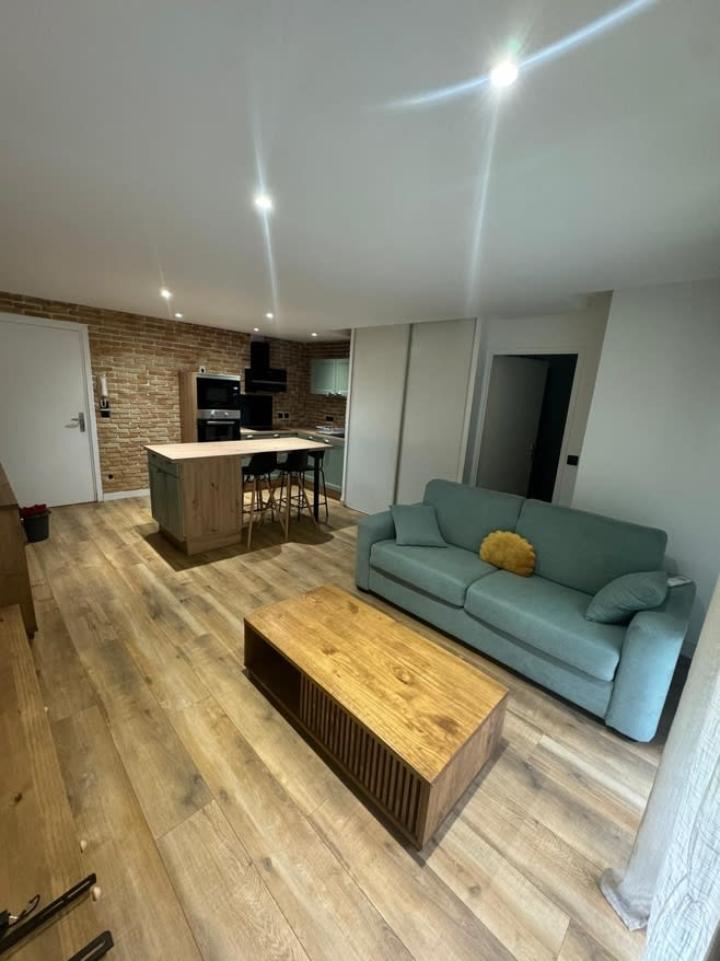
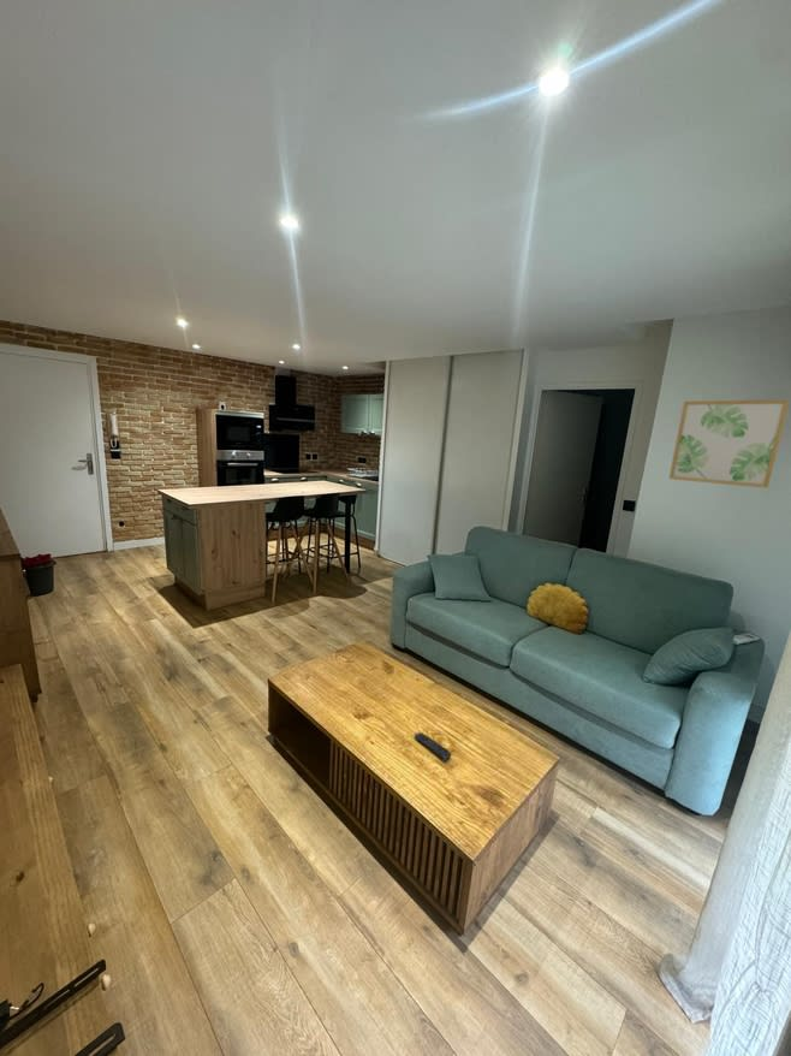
+ remote control [414,731,452,763]
+ wall art [668,398,791,490]
